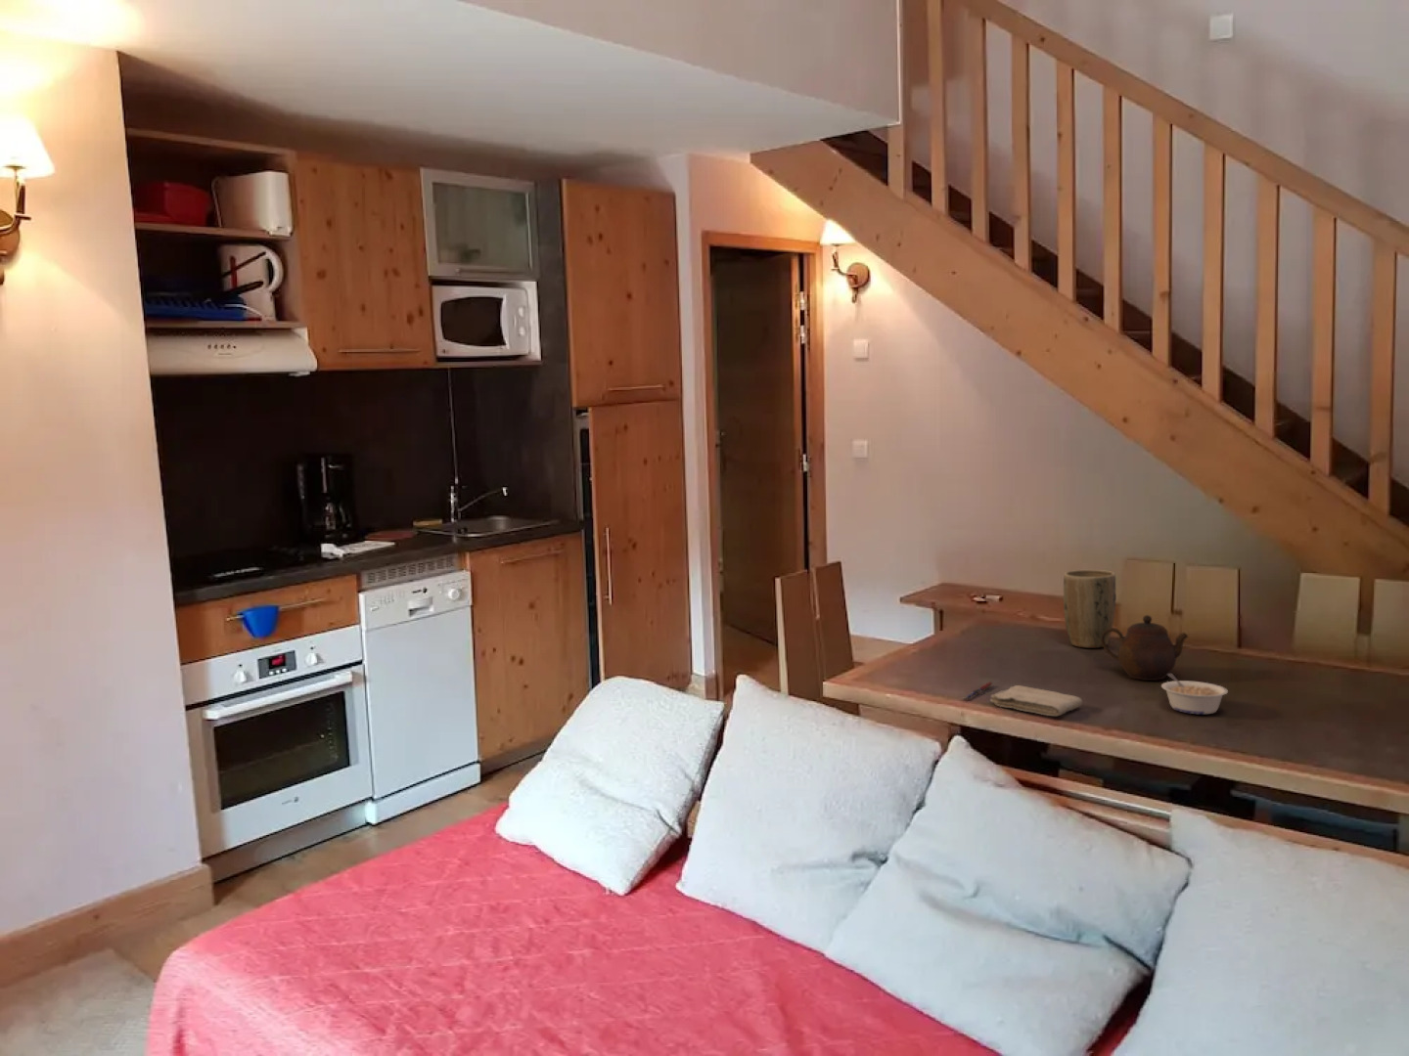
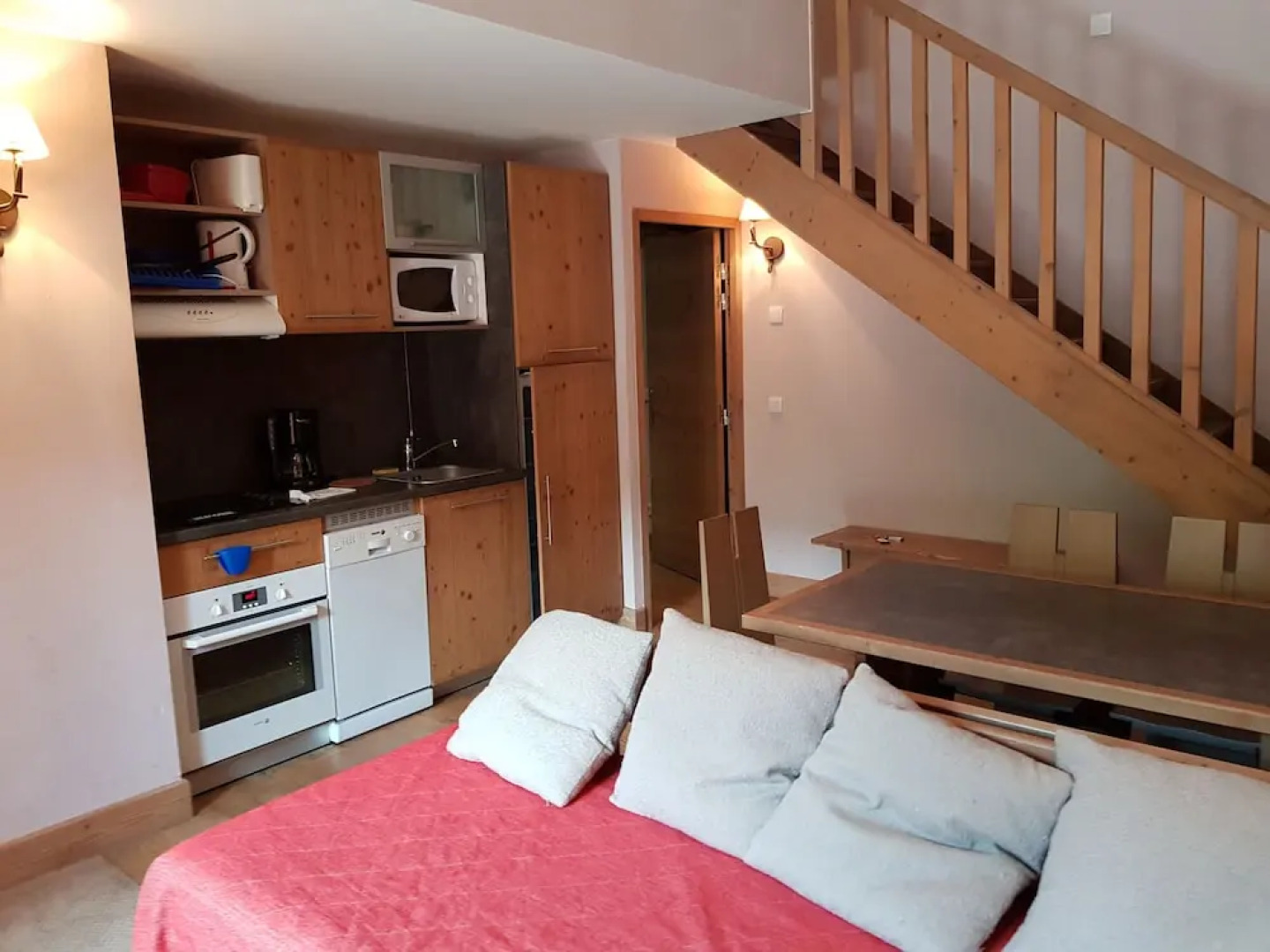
- plant pot [1063,569,1117,649]
- legume [1160,672,1229,714]
- pen [963,681,994,700]
- teapot [1101,615,1189,681]
- washcloth [990,684,1083,718]
